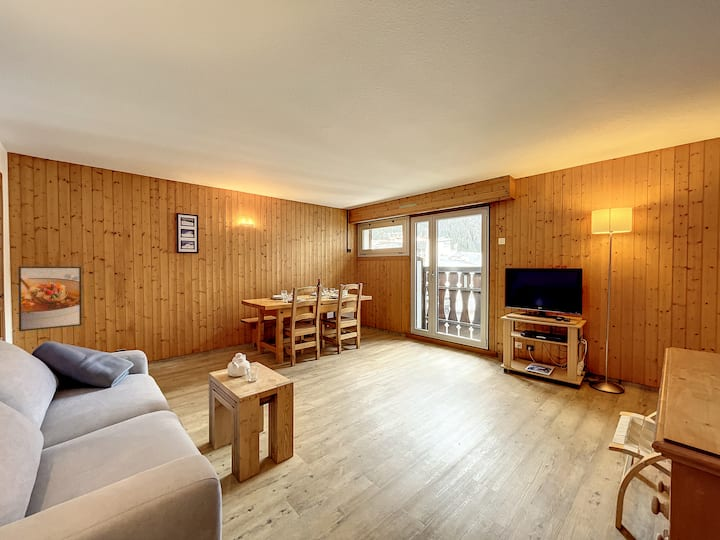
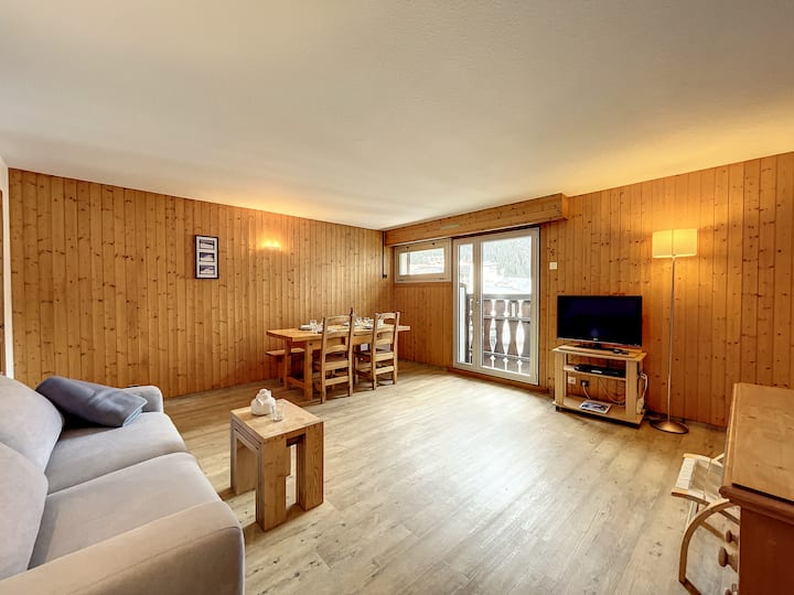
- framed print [18,266,82,332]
